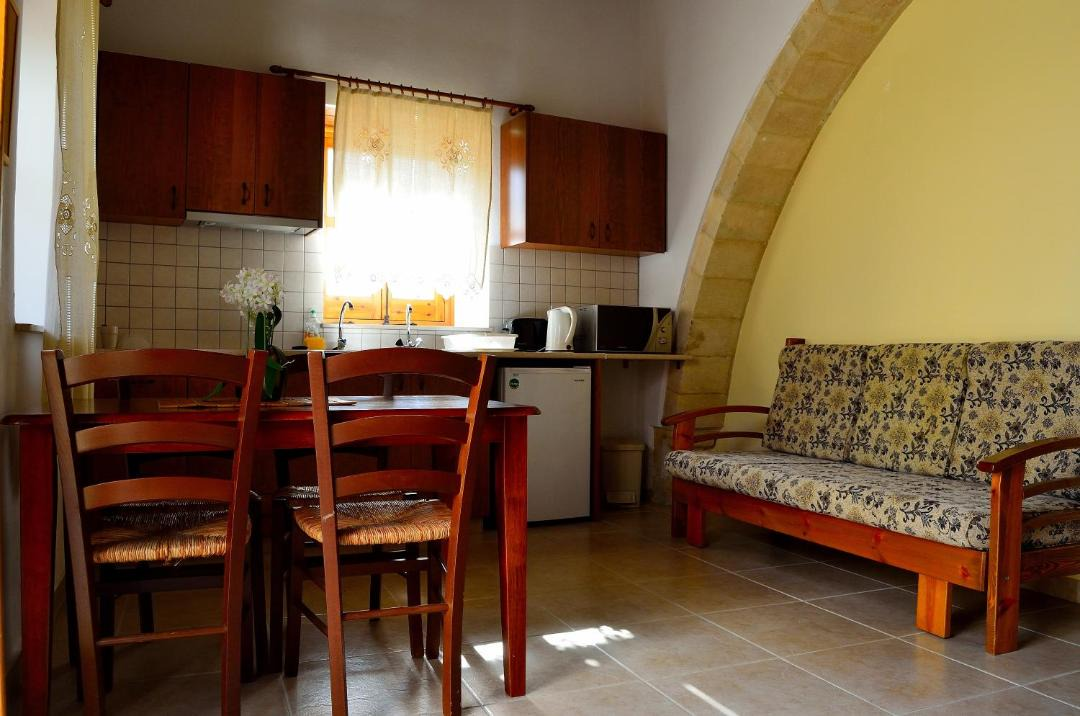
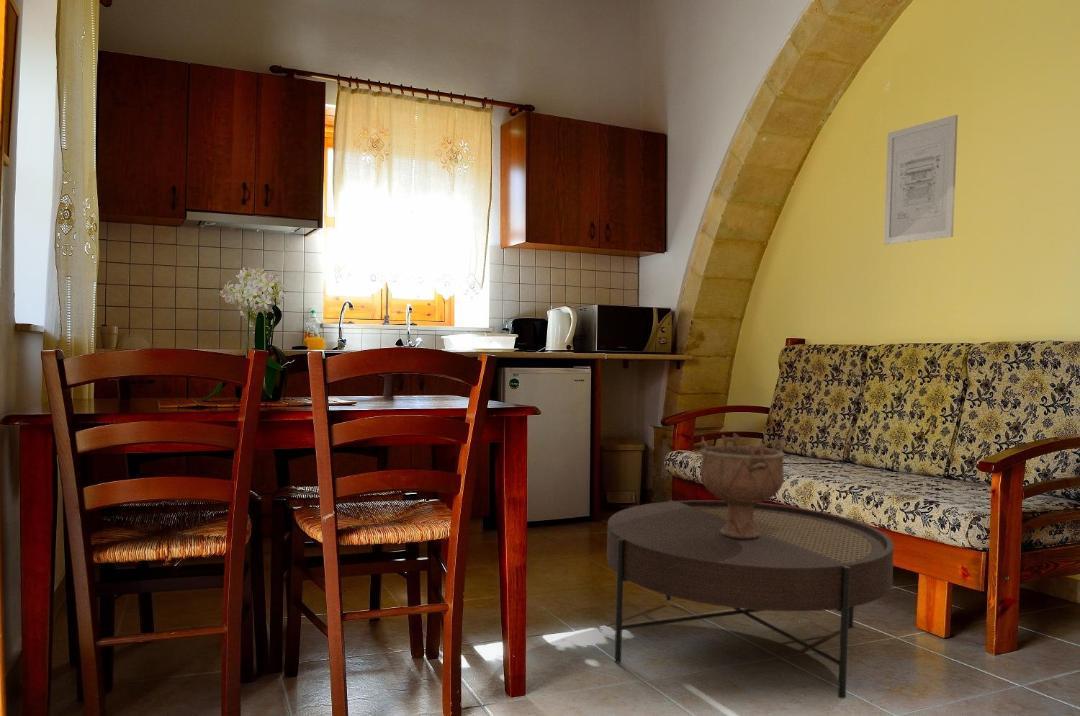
+ coffee table [606,499,895,699]
+ decorative bowl [699,432,786,539]
+ wall art [883,114,959,245]
